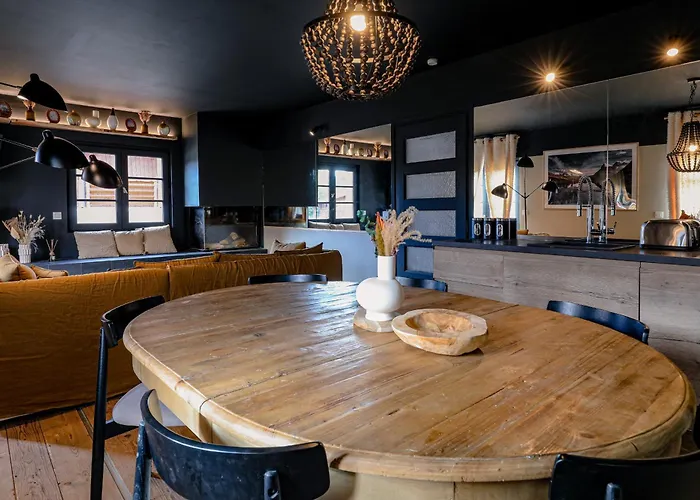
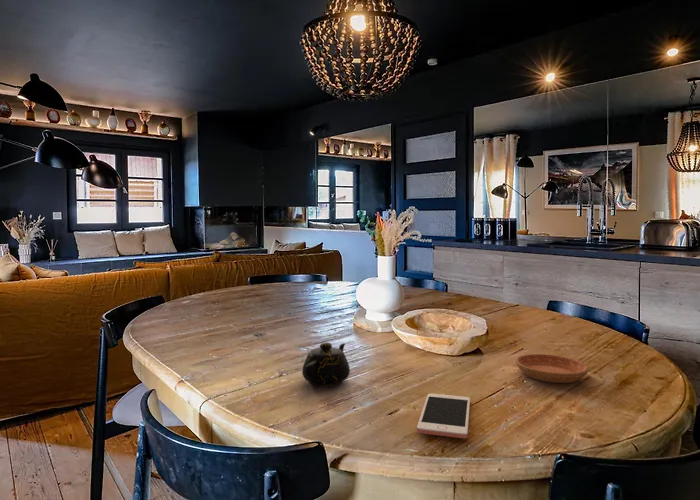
+ teapot [301,341,351,388]
+ saucer [515,353,589,384]
+ cell phone [416,393,471,439]
